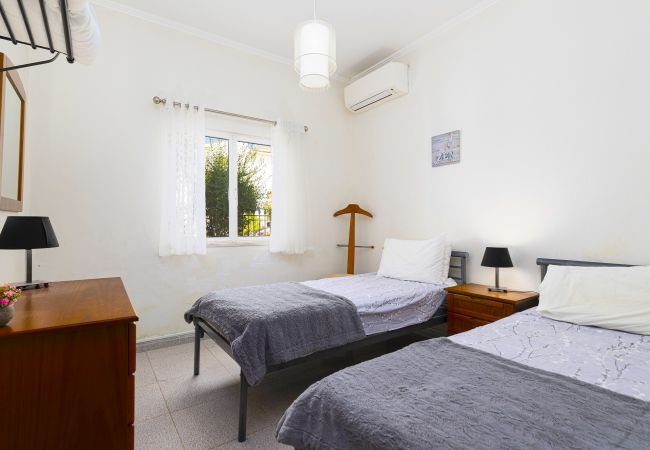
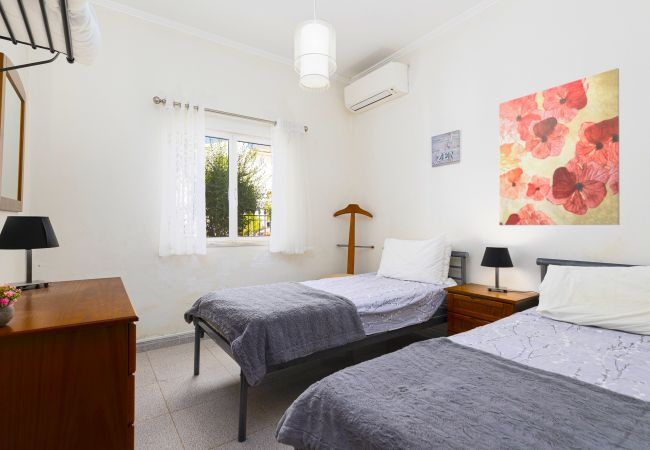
+ wall art [498,67,621,226]
